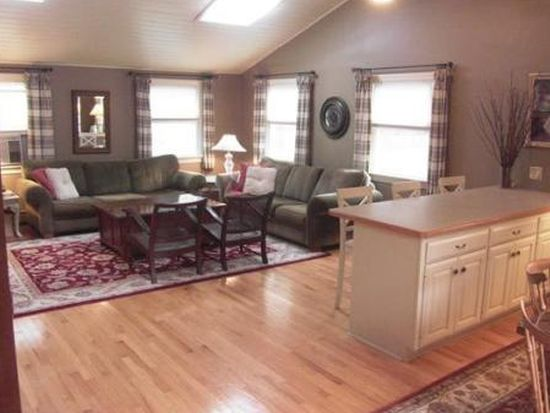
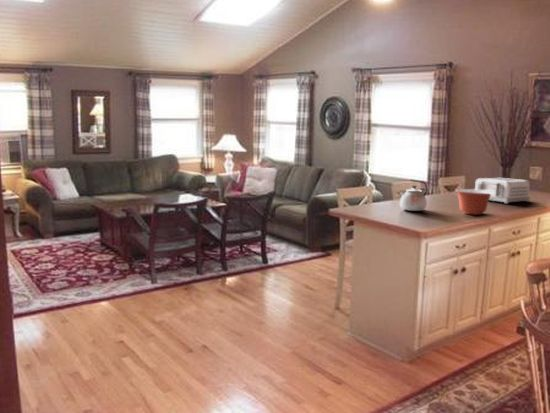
+ kettle [399,179,429,212]
+ toaster [474,177,531,204]
+ mixing bowl [455,188,493,216]
